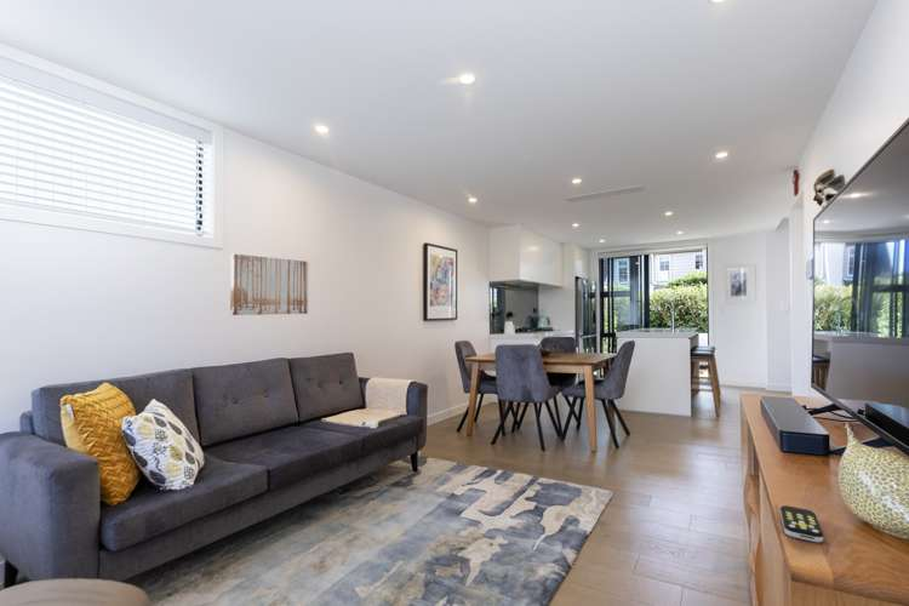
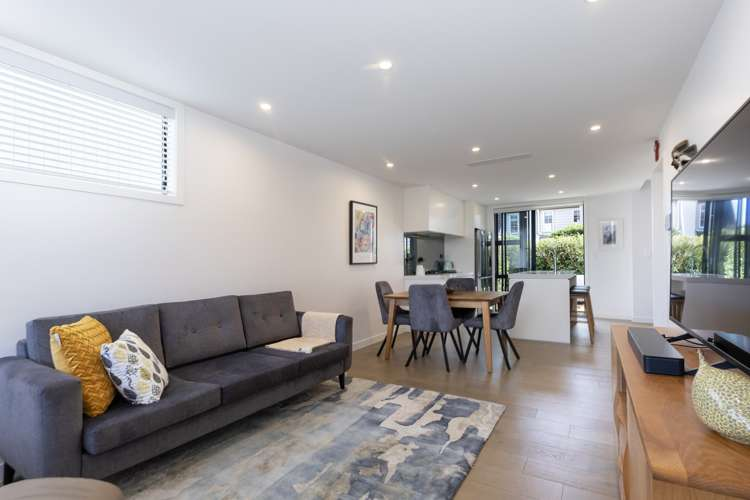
- remote control [779,504,824,543]
- wall art [229,253,309,316]
